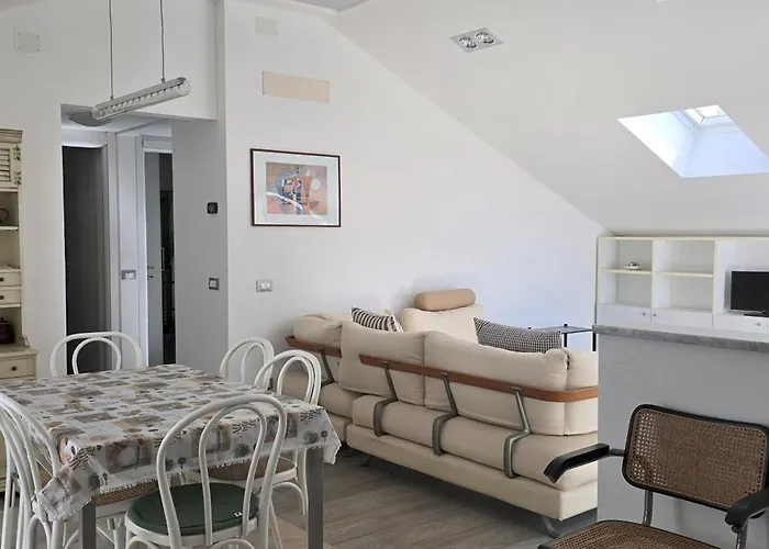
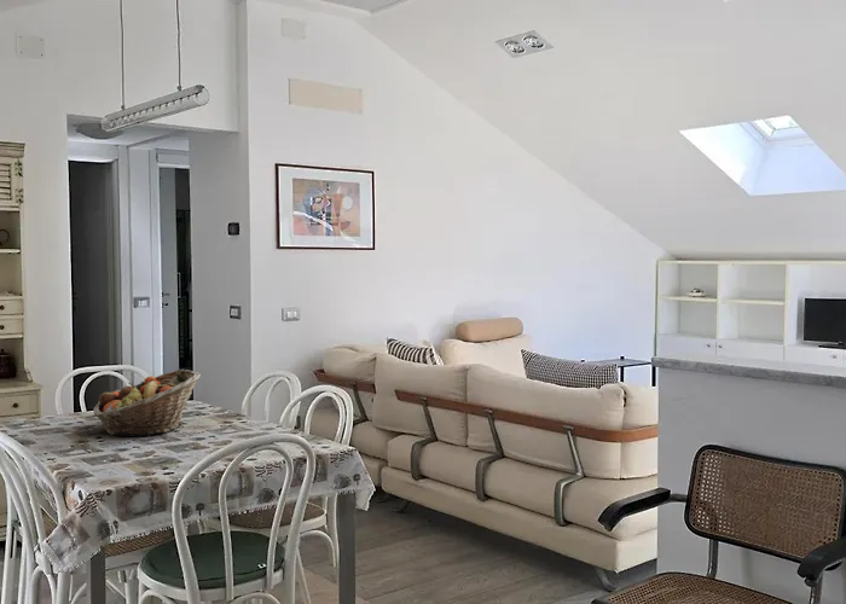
+ fruit basket [93,368,202,437]
